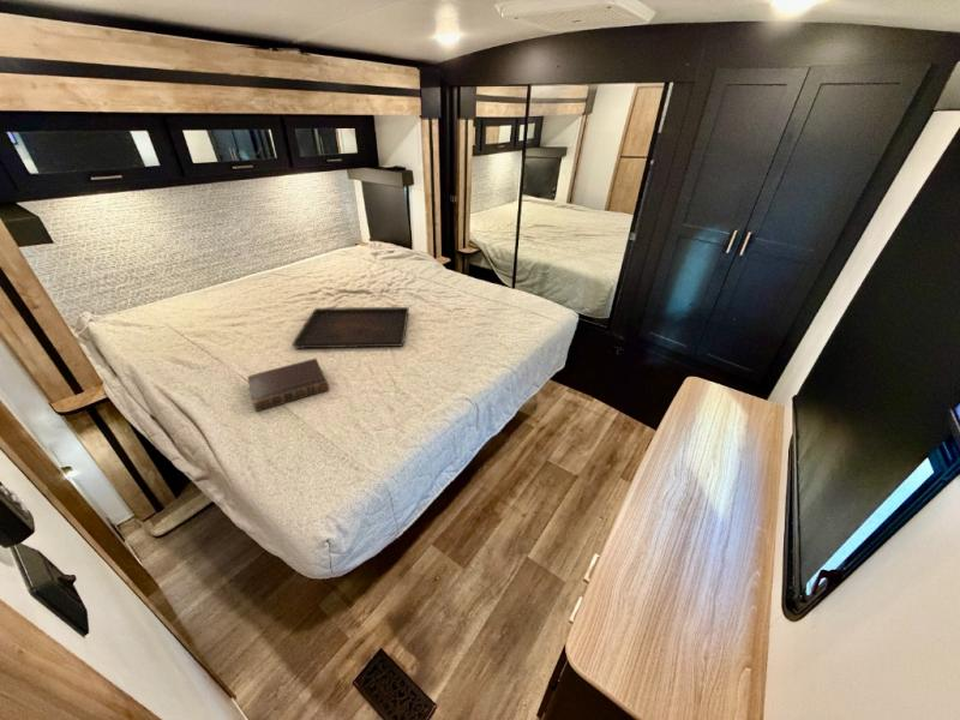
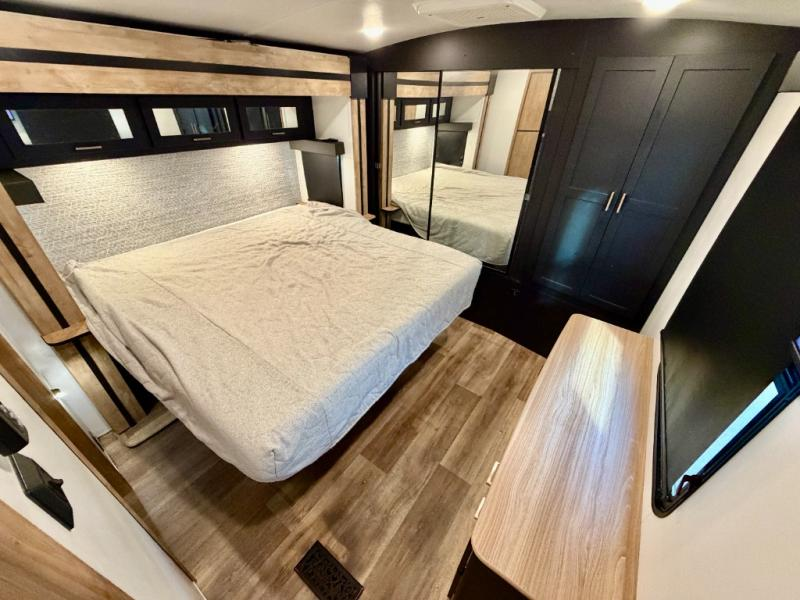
- serving tray [290,306,410,350]
- book [247,358,330,413]
